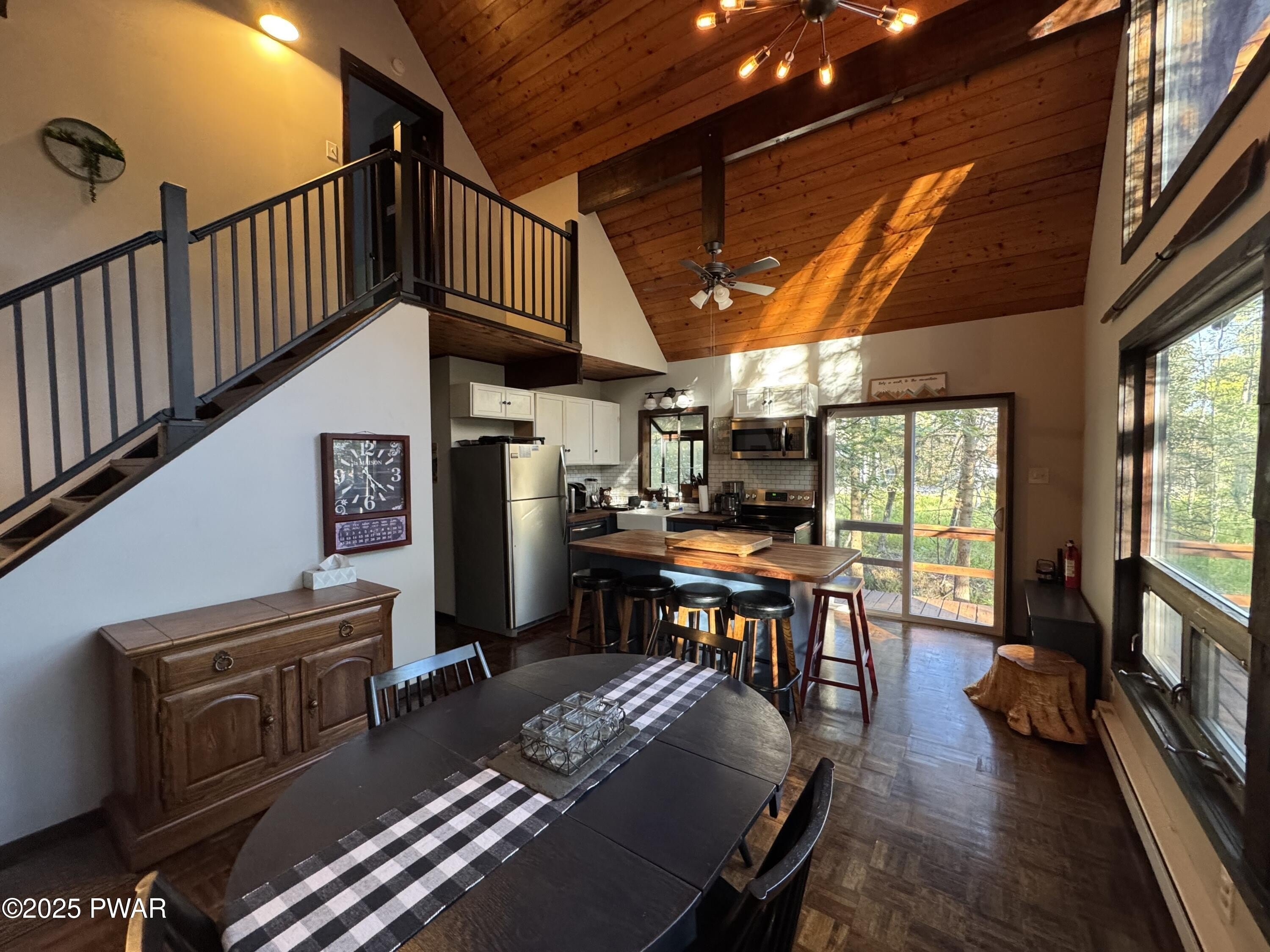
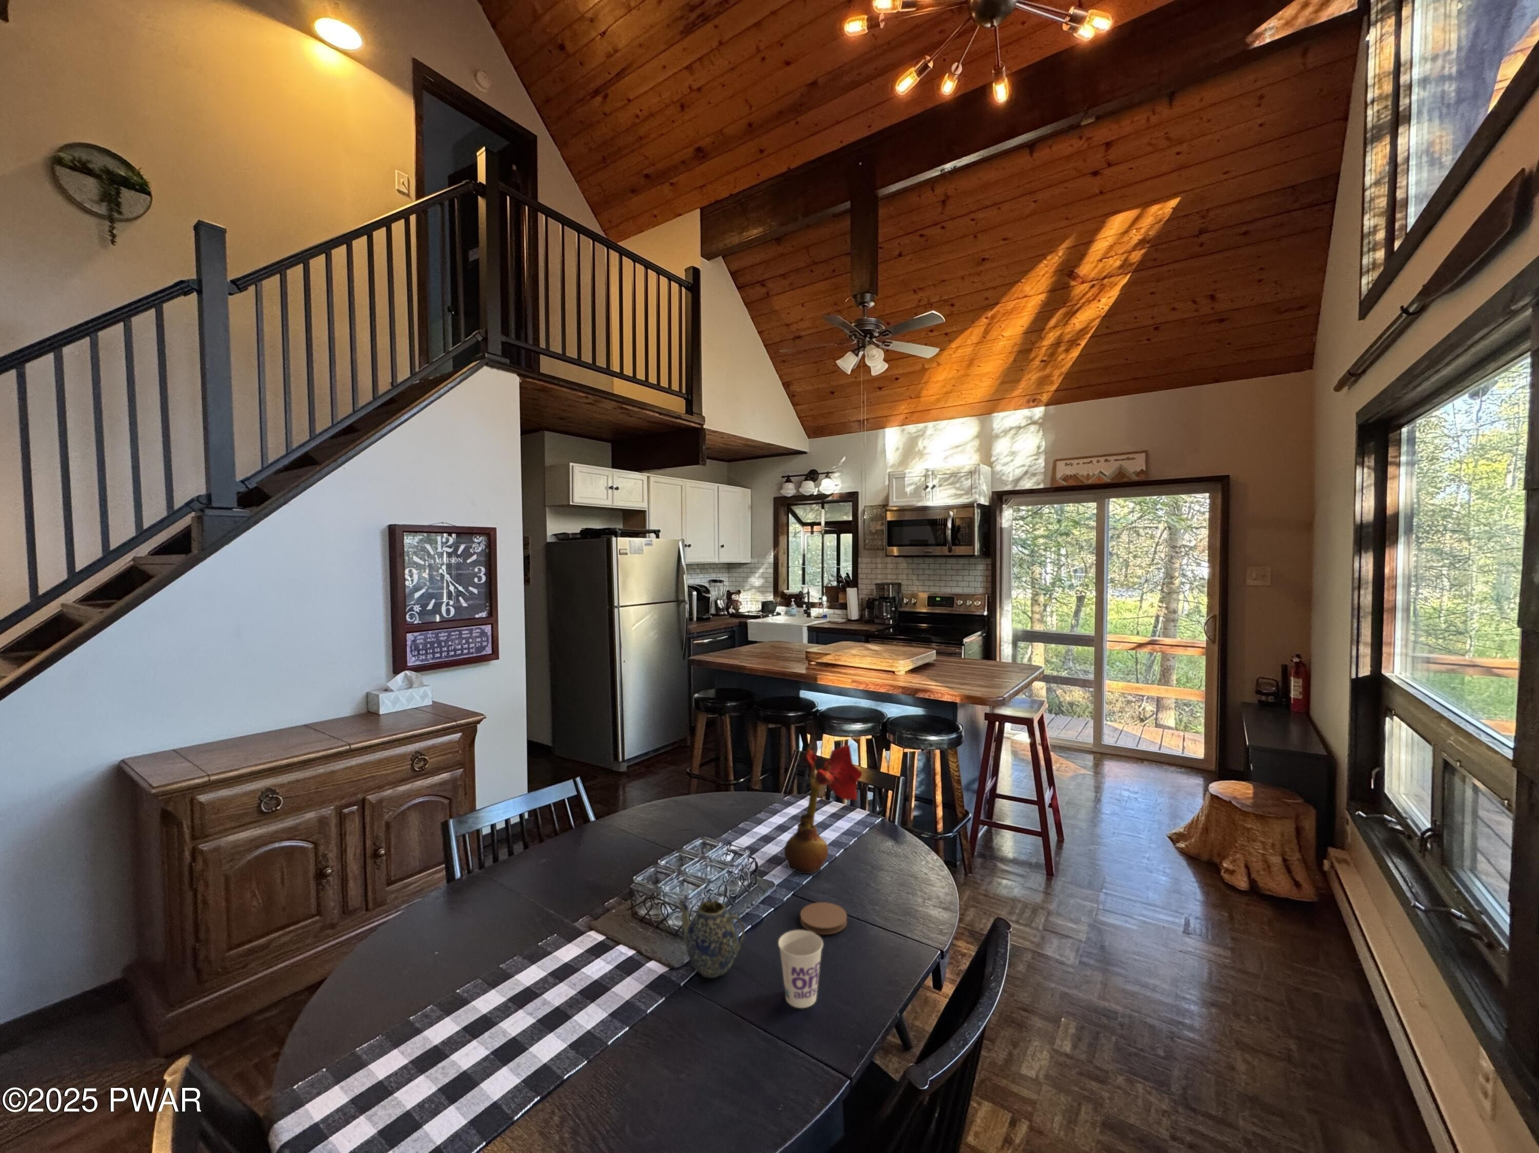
+ flower [783,745,863,874]
+ teapot [677,900,745,979]
+ coaster [800,902,847,935]
+ cup [778,930,823,1009]
